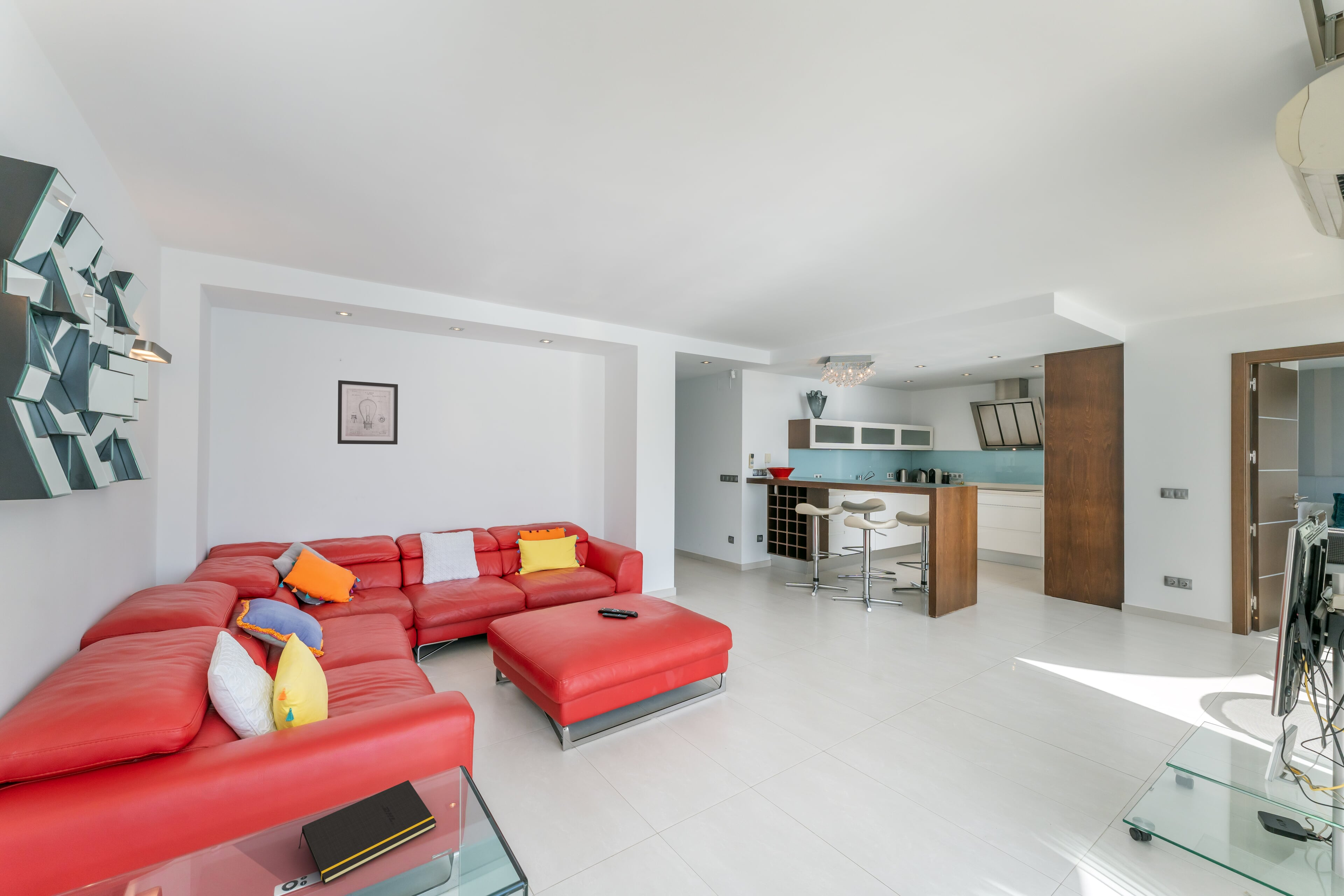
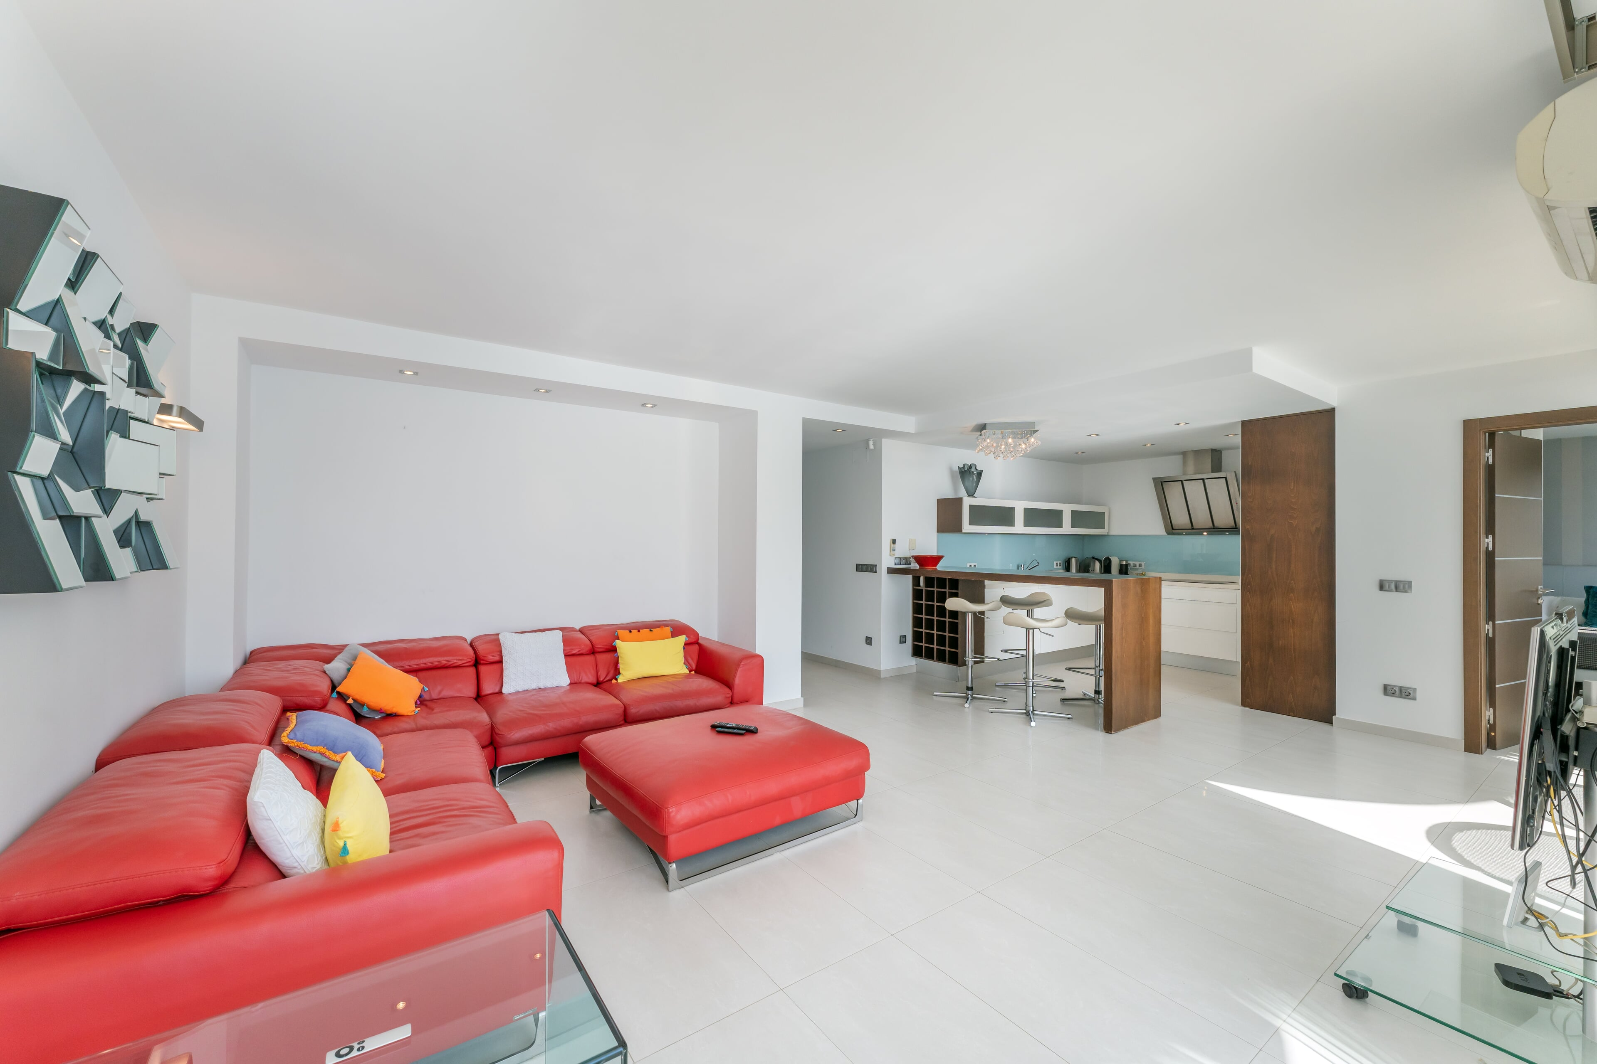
- notepad [298,780,437,885]
- wall art [337,380,398,445]
